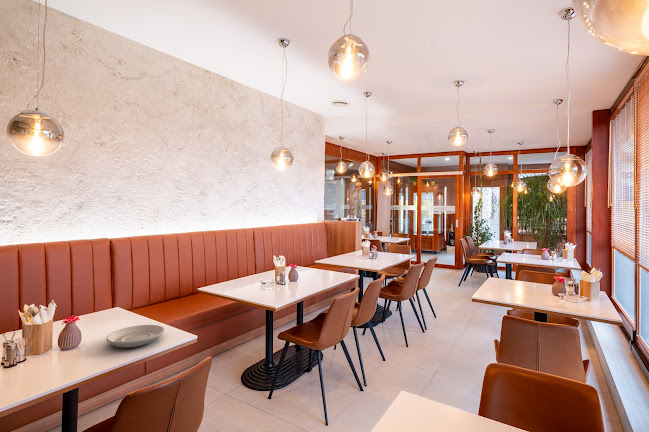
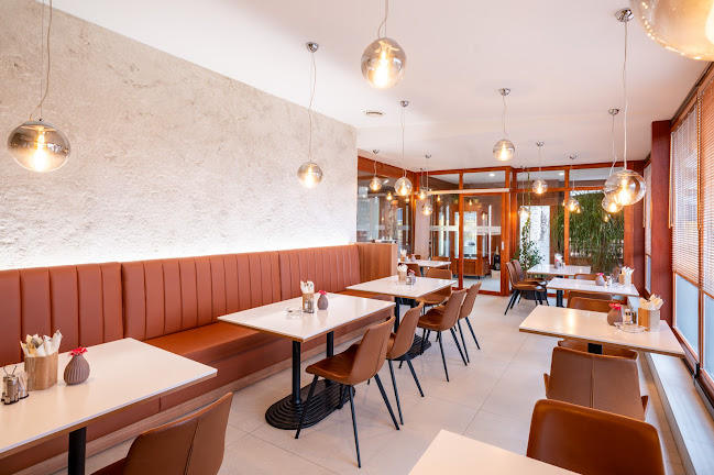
- plate [105,324,165,349]
